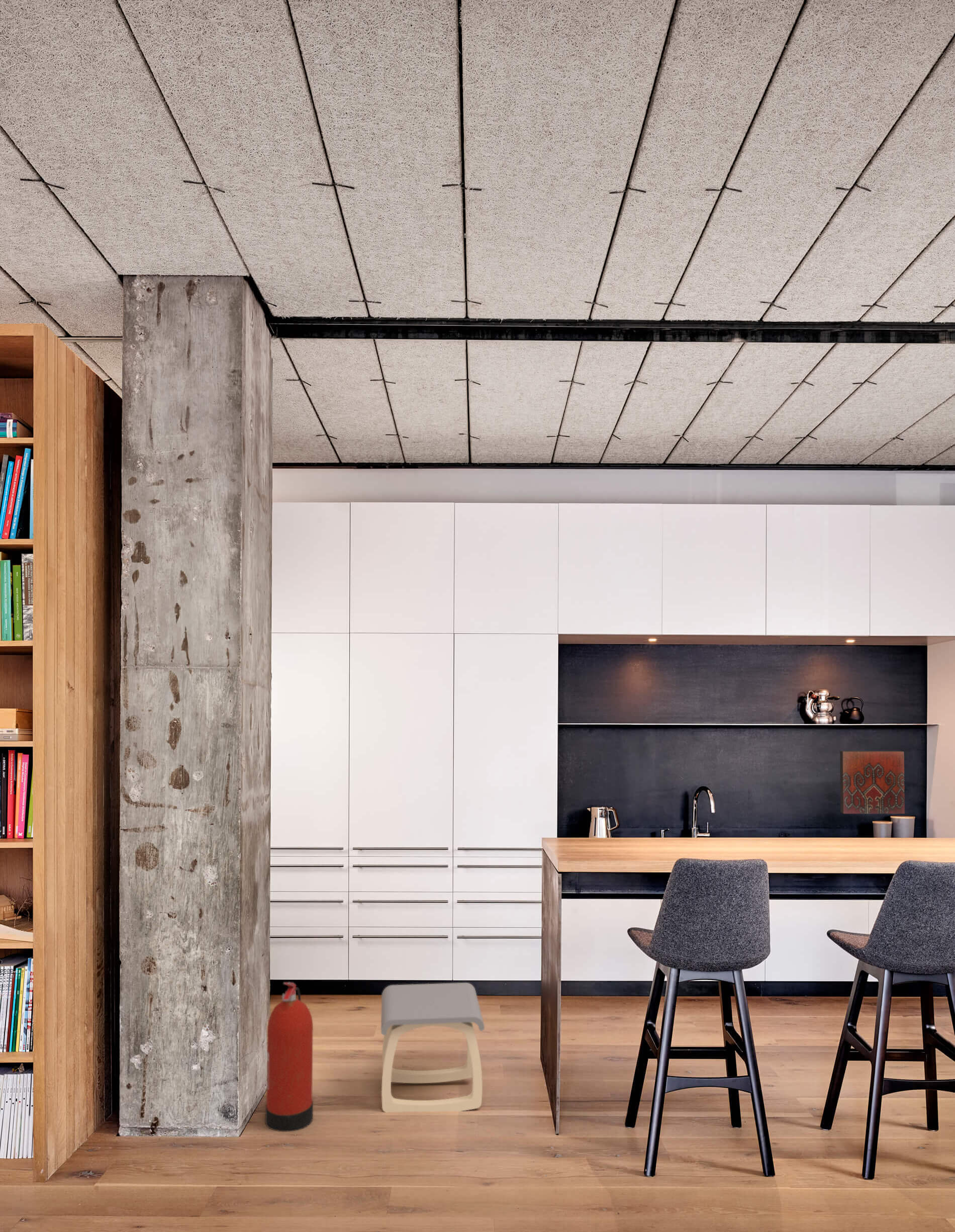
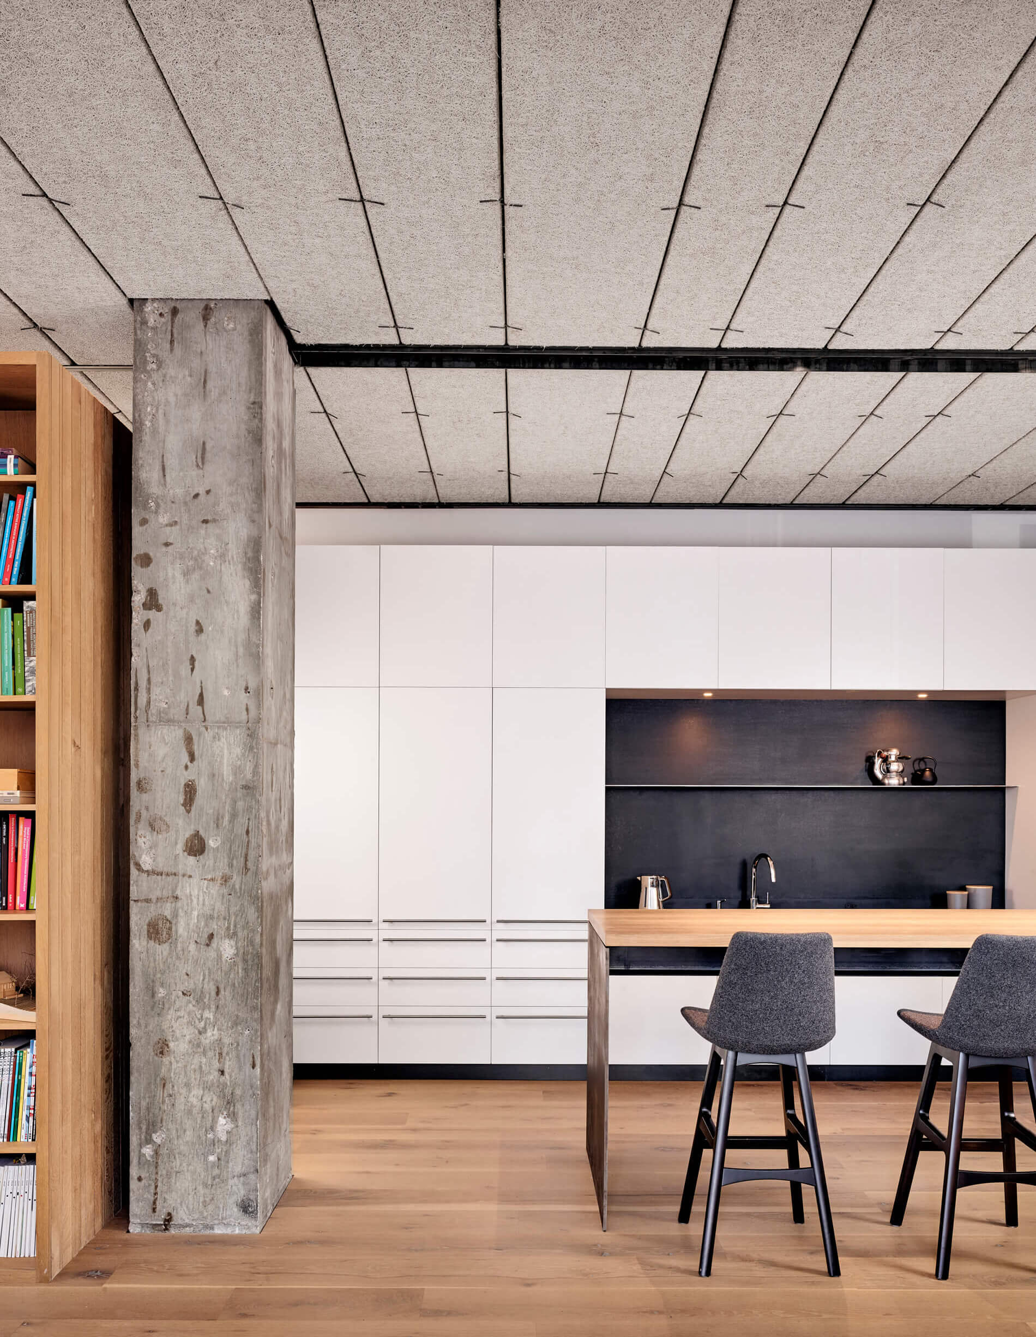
- decorative tile [839,750,905,814]
- fire extinguisher [265,982,314,1132]
- stool [380,982,485,1113]
